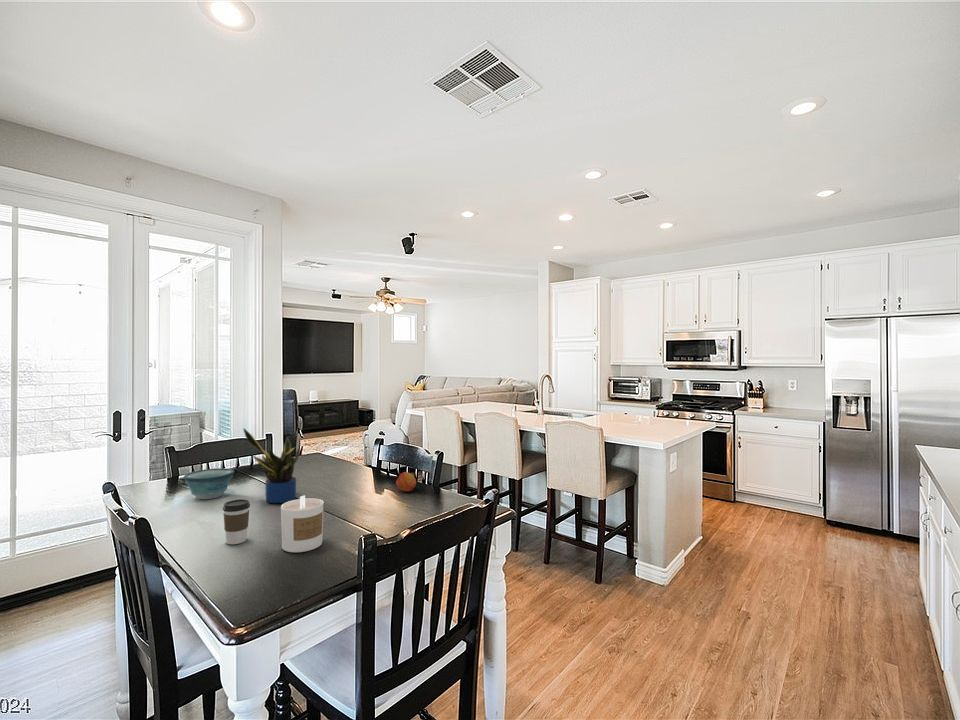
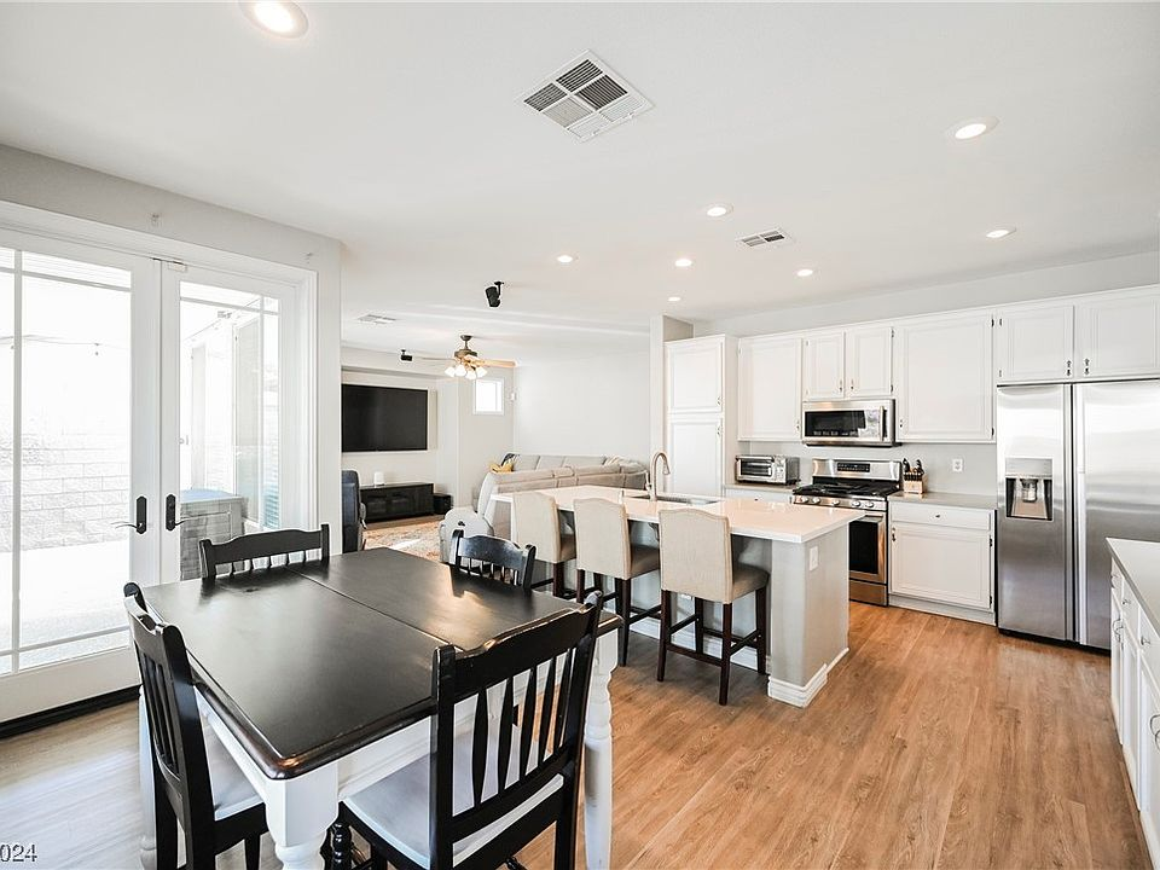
- bowl [183,467,235,500]
- potted plant [242,427,300,504]
- coffee cup [222,498,251,545]
- fruit [395,471,417,492]
- candle [280,494,325,553]
